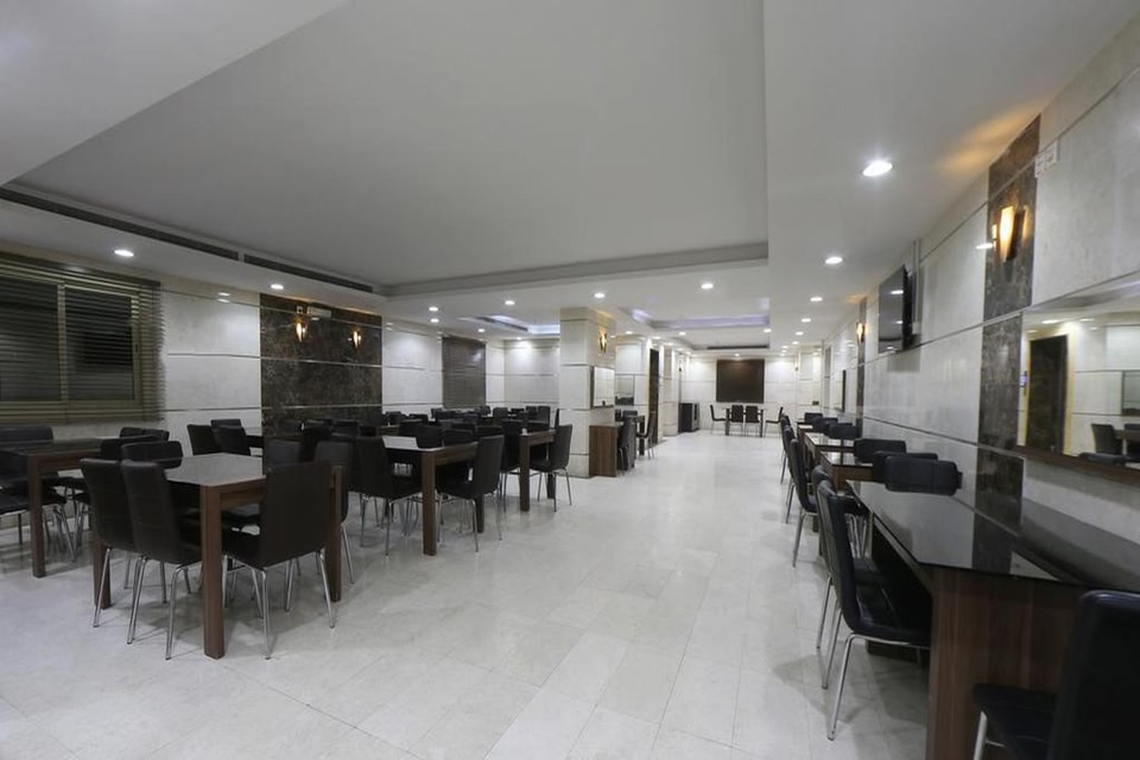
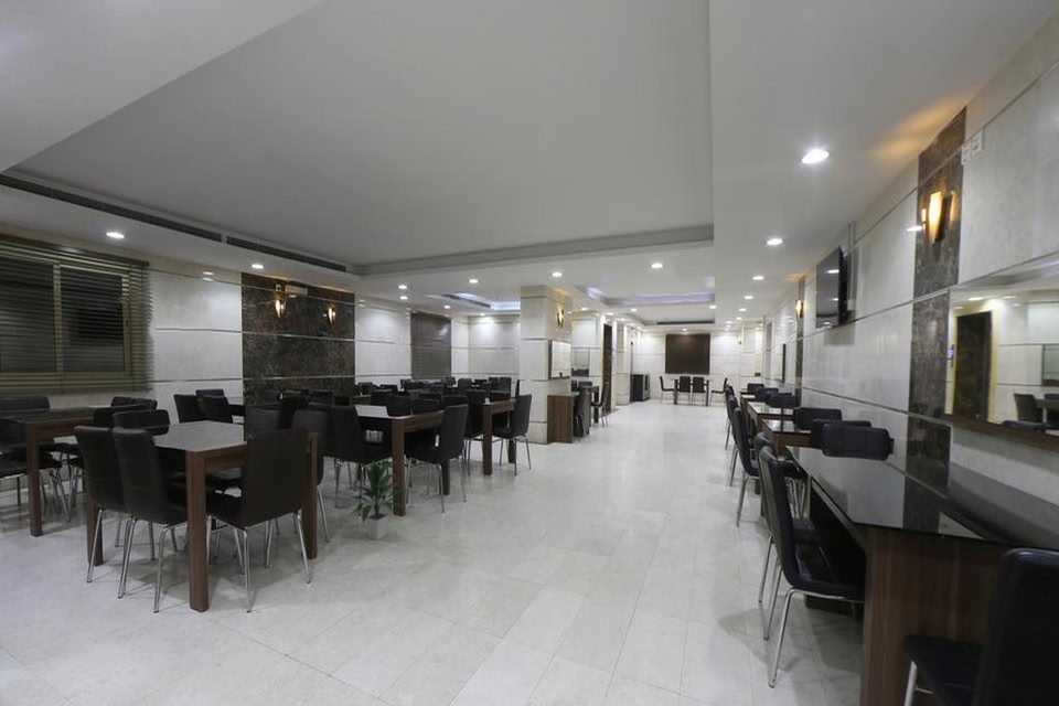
+ indoor plant [346,460,408,541]
